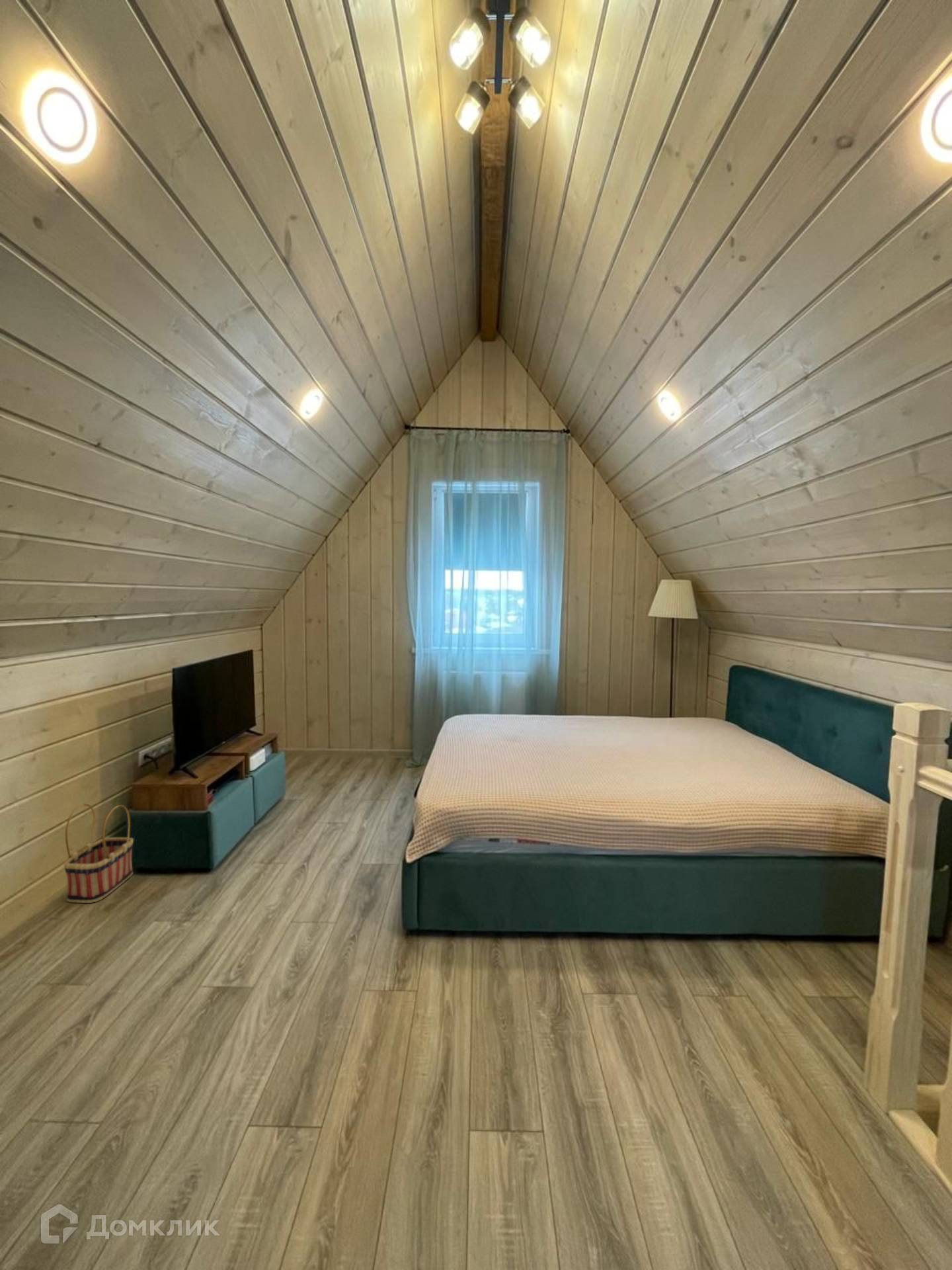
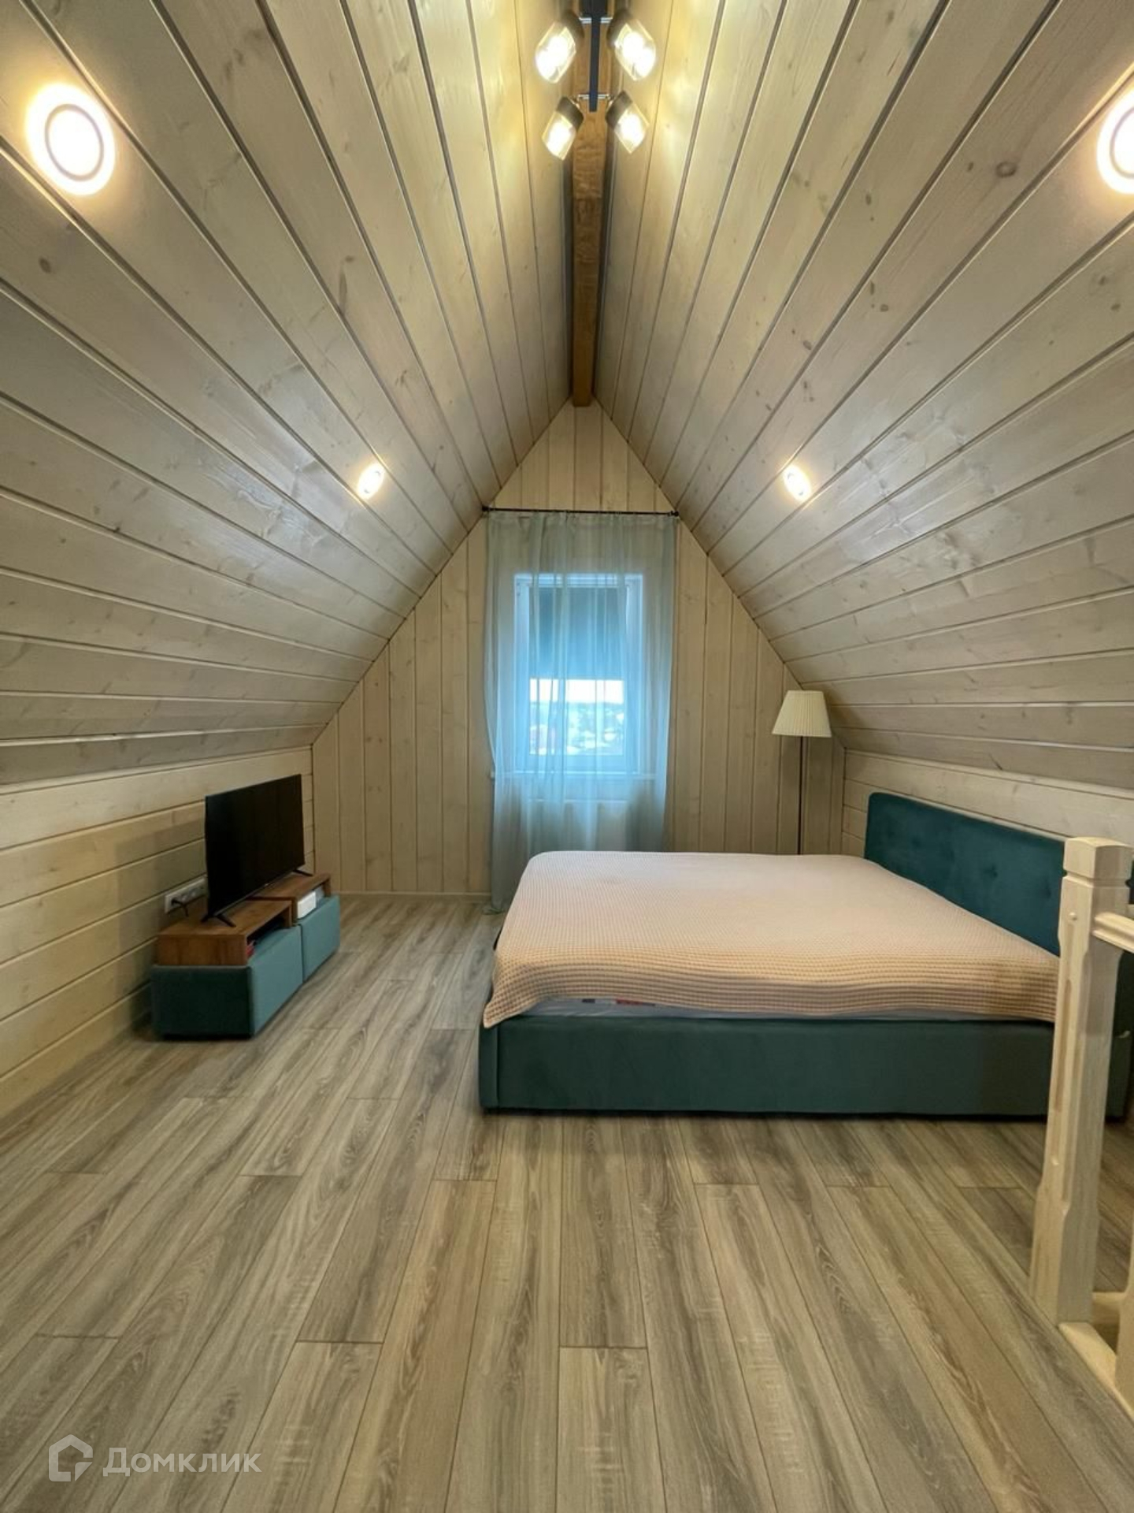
- basket [63,803,134,904]
